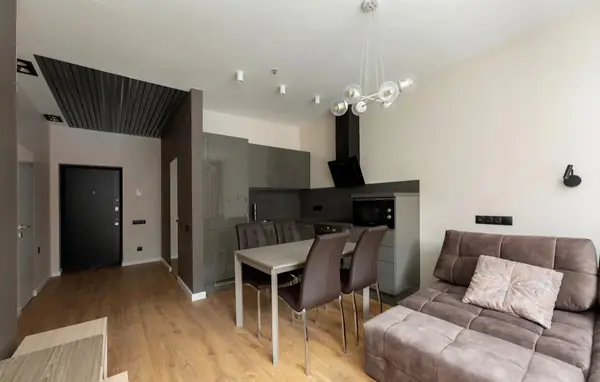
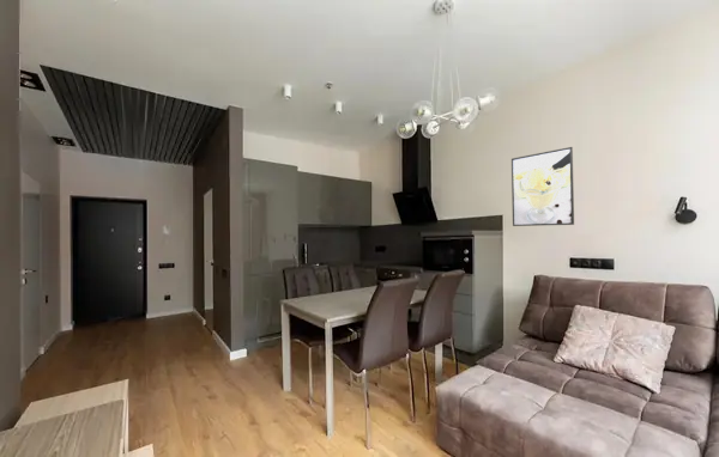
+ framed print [510,146,575,227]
